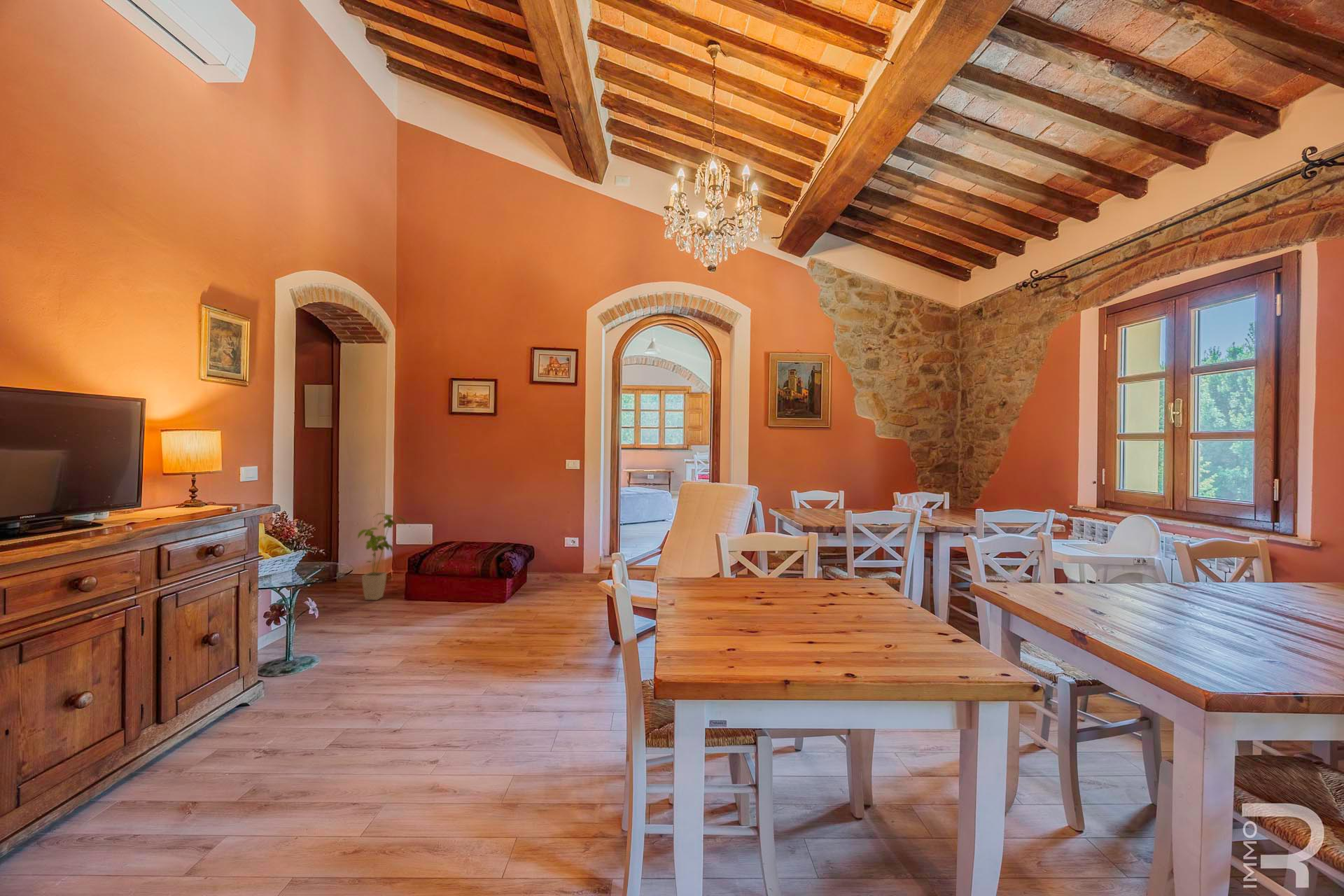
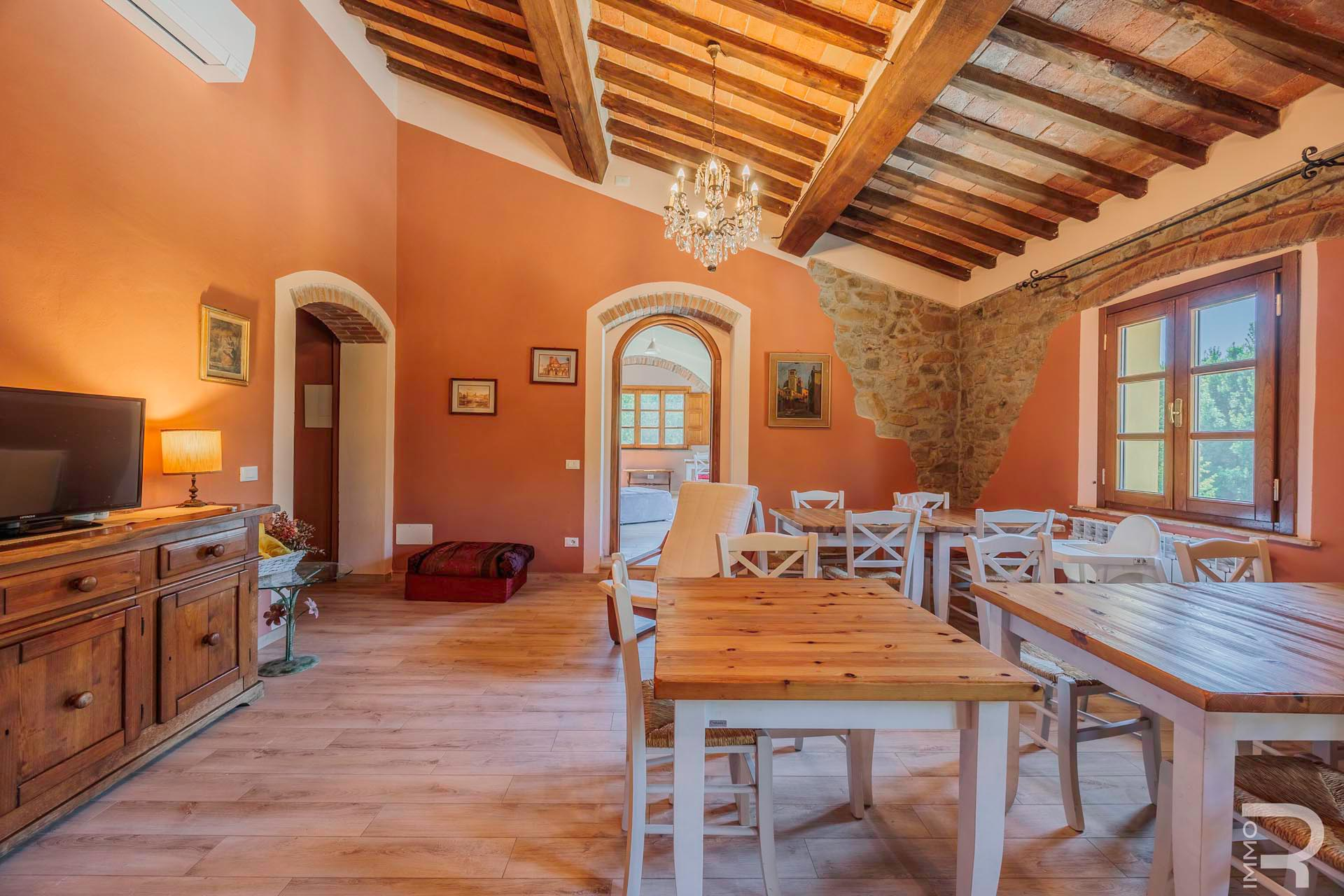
- house plant [357,512,406,601]
